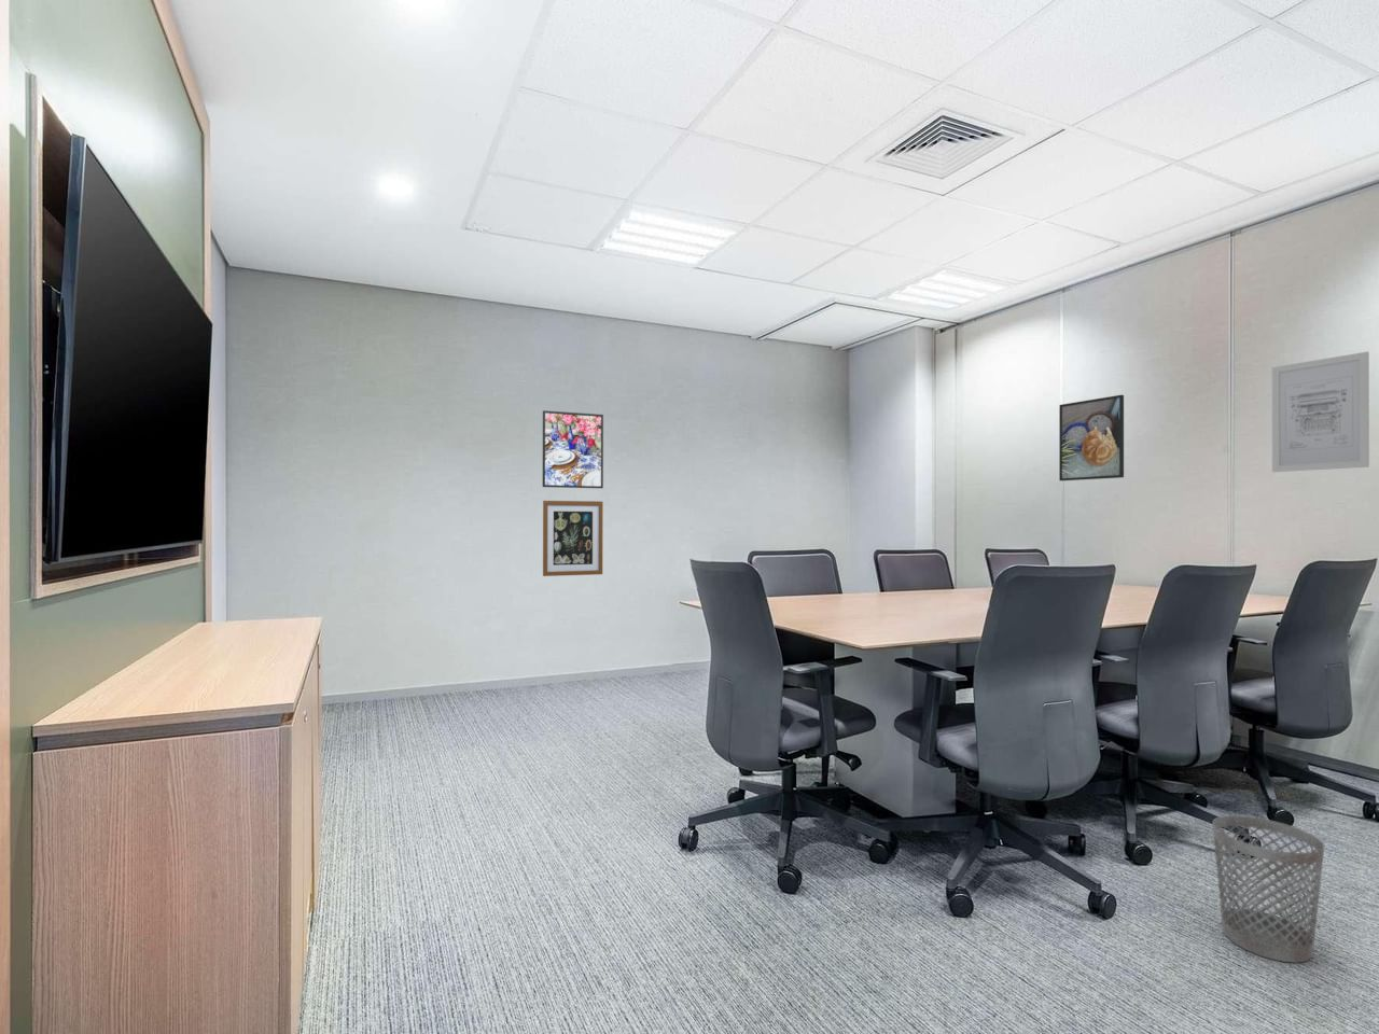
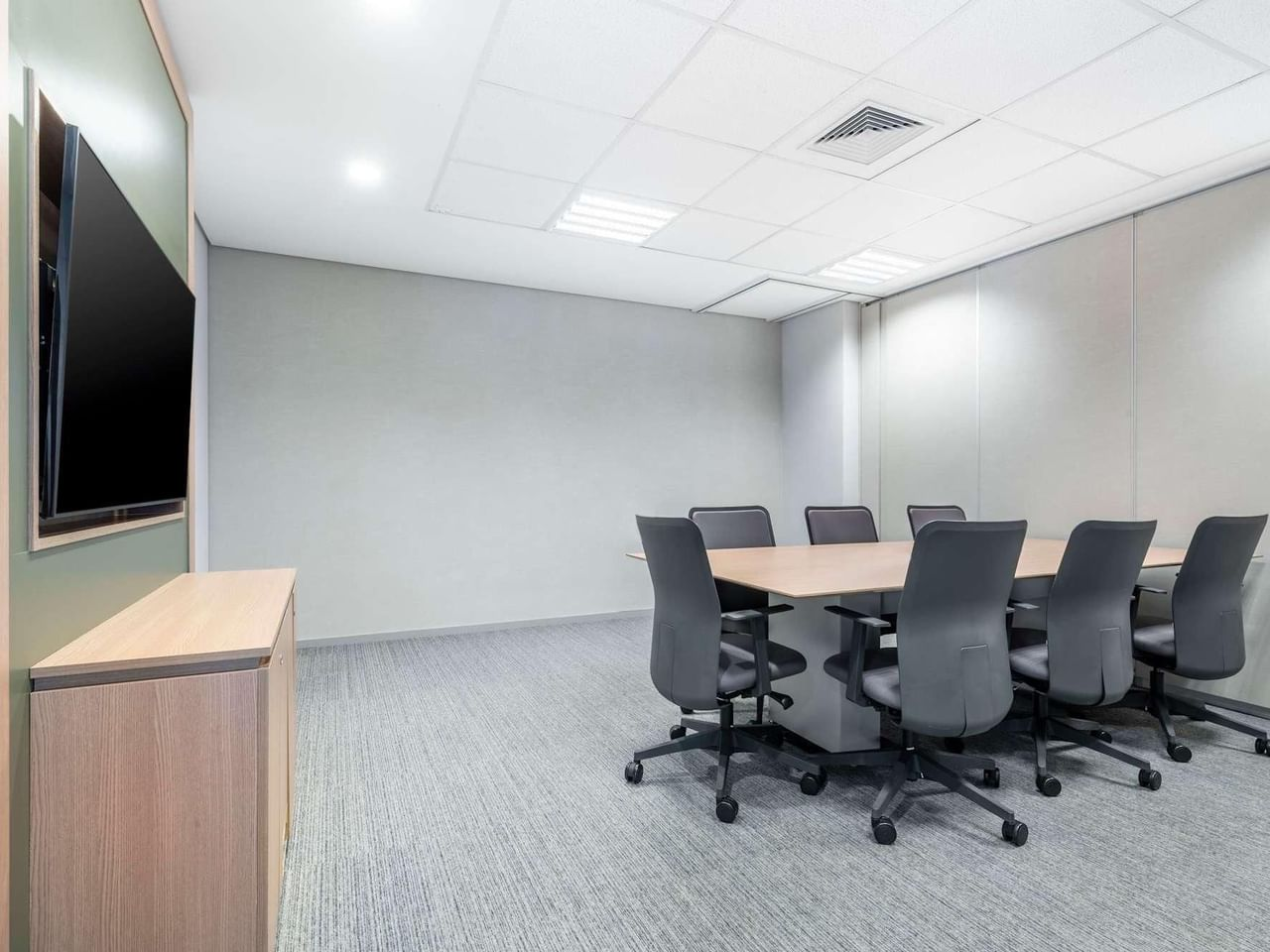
- wall art [1272,351,1370,472]
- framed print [542,409,605,489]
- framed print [1058,394,1125,481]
- wall art [542,500,605,578]
- wastebasket [1211,815,1325,964]
